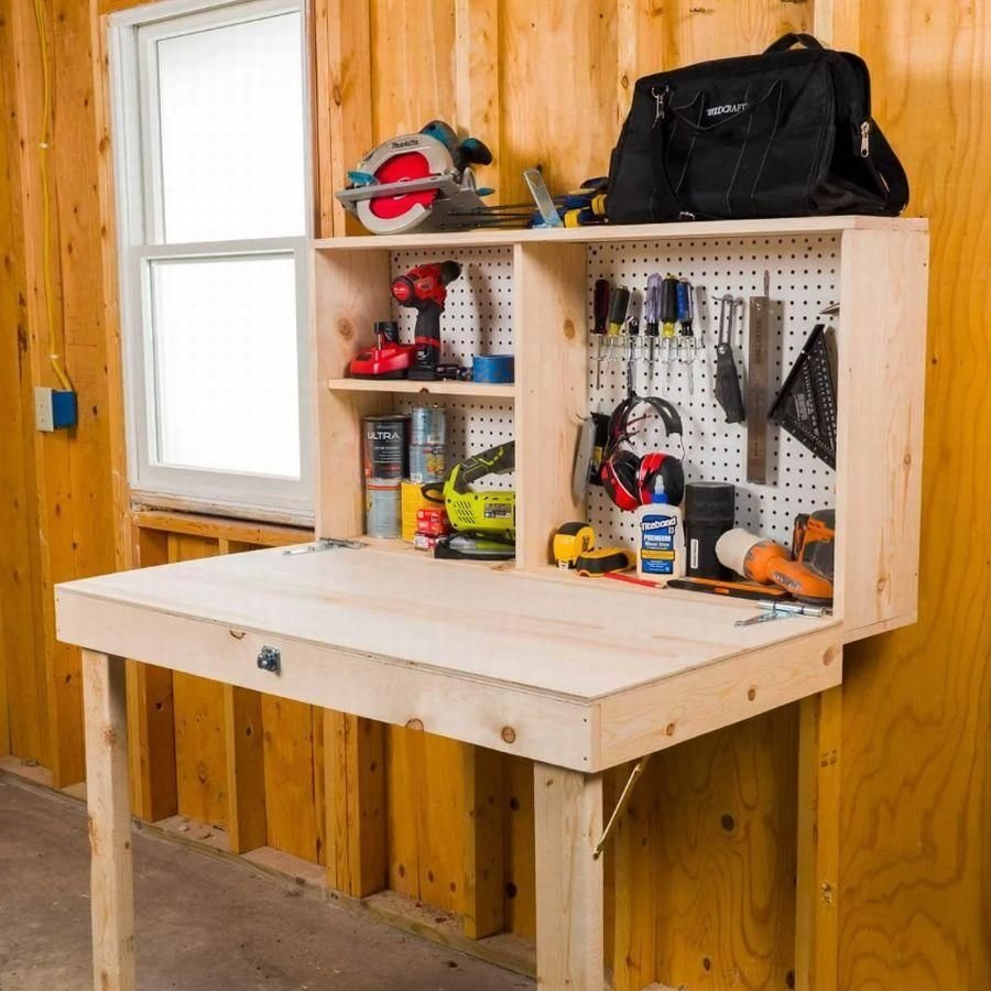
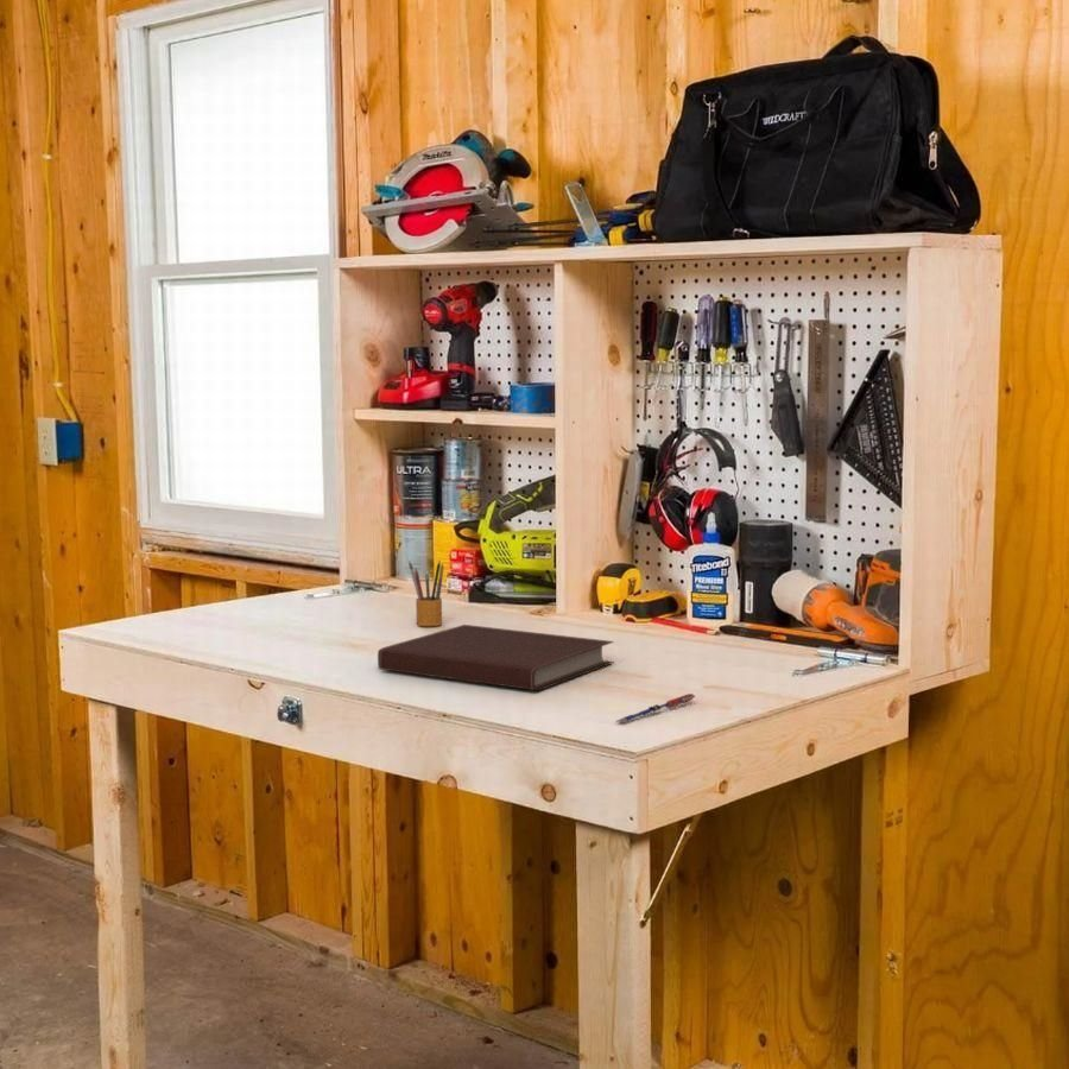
+ notebook [377,624,615,691]
+ pen [615,692,696,725]
+ pencil box [407,559,444,627]
